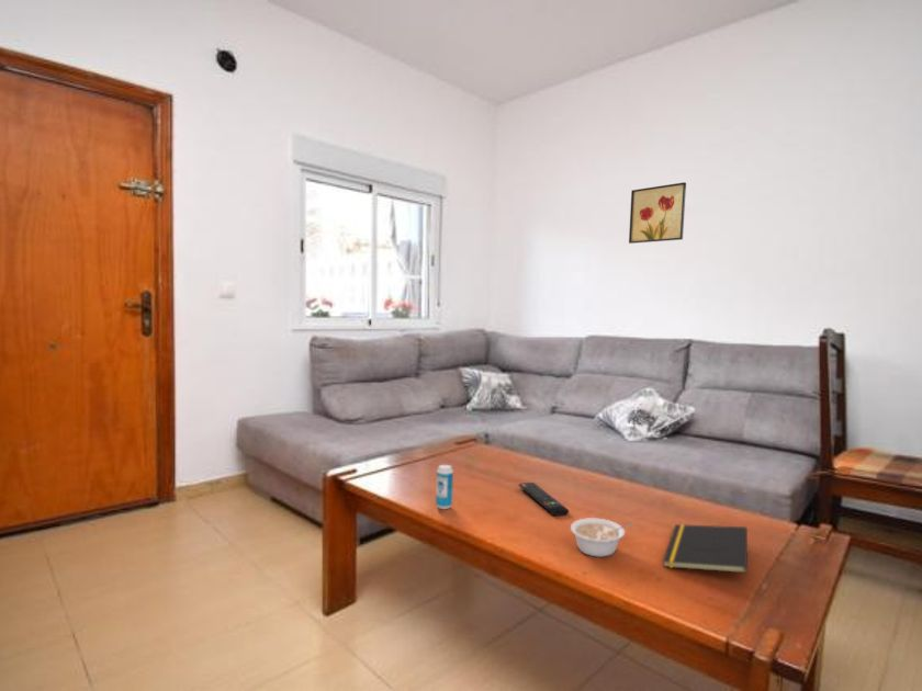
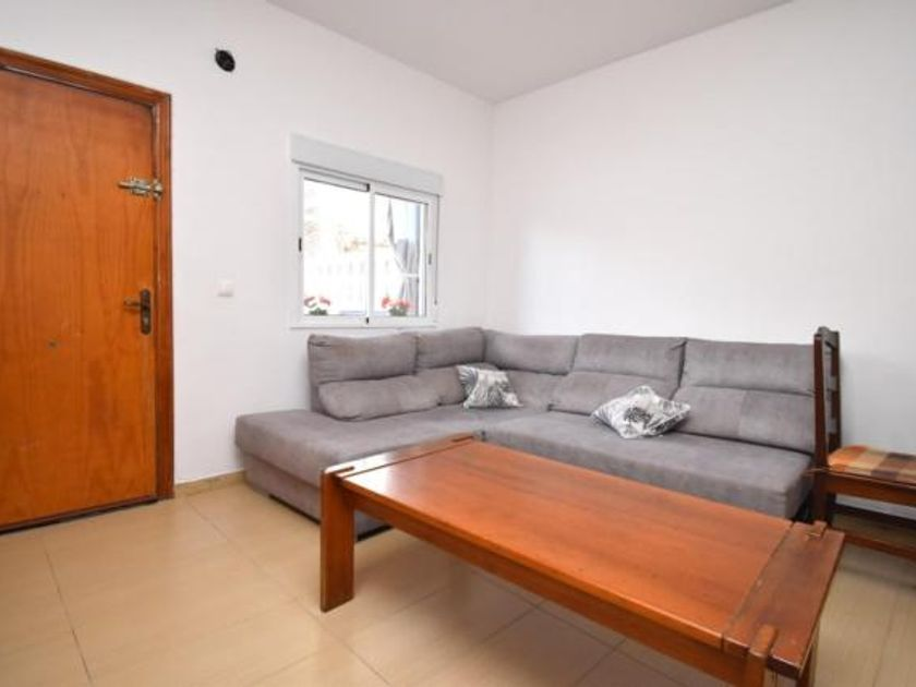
- notepad [662,523,749,574]
- wall art [628,181,687,245]
- remote control [518,482,570,517]
- legume [570,517,634,558]
- beverage can [435,464,454,510]
